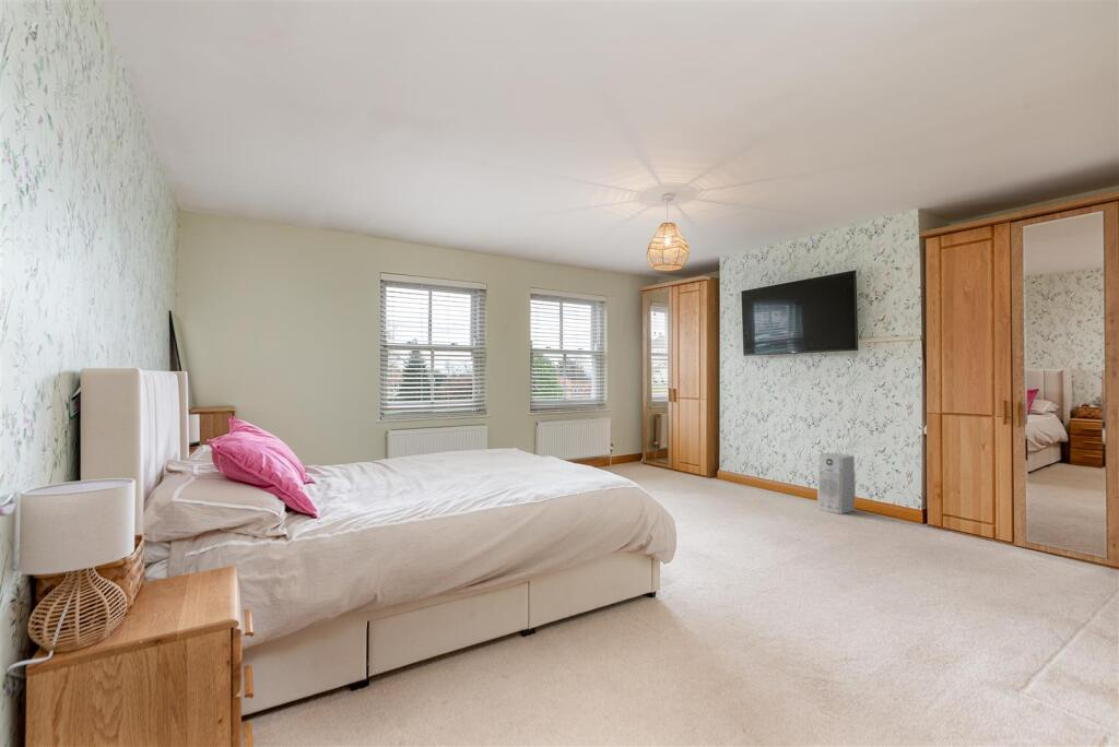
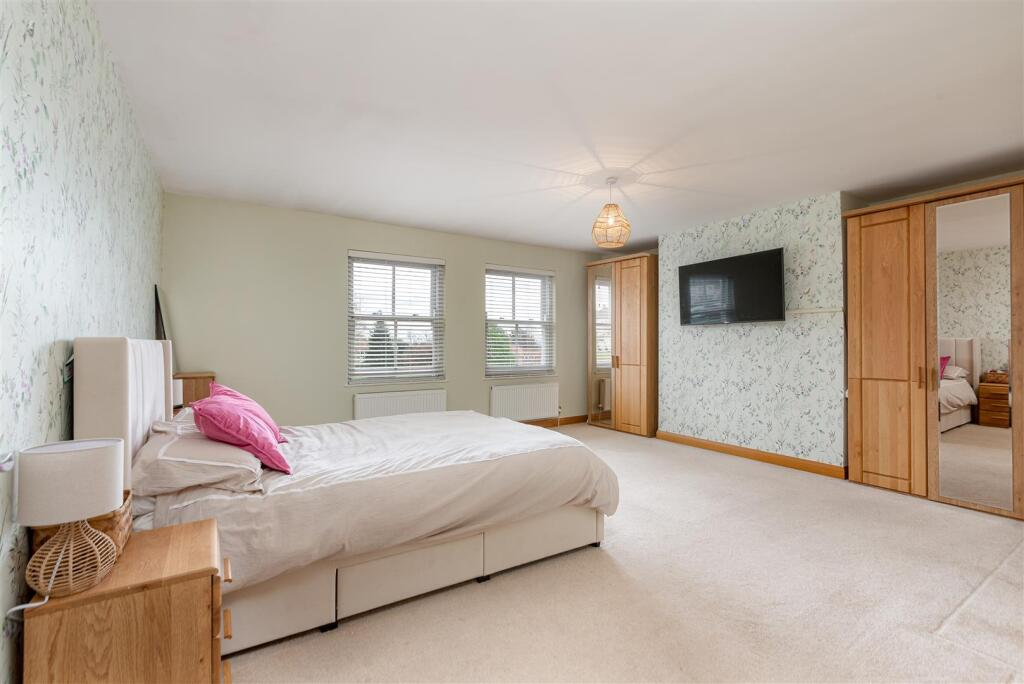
- air purifier [816,452,857,515]
